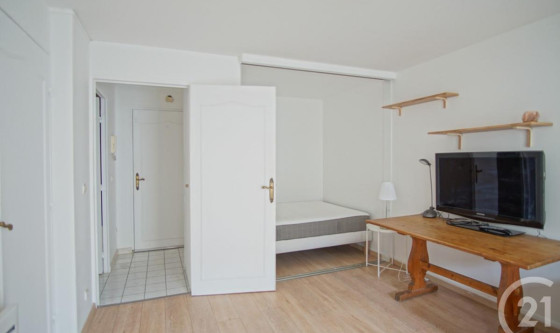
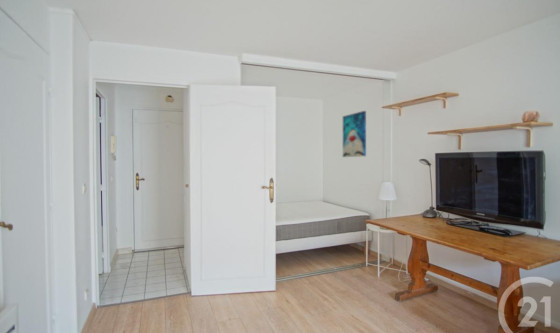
+ wall art [342,110,367,158]
